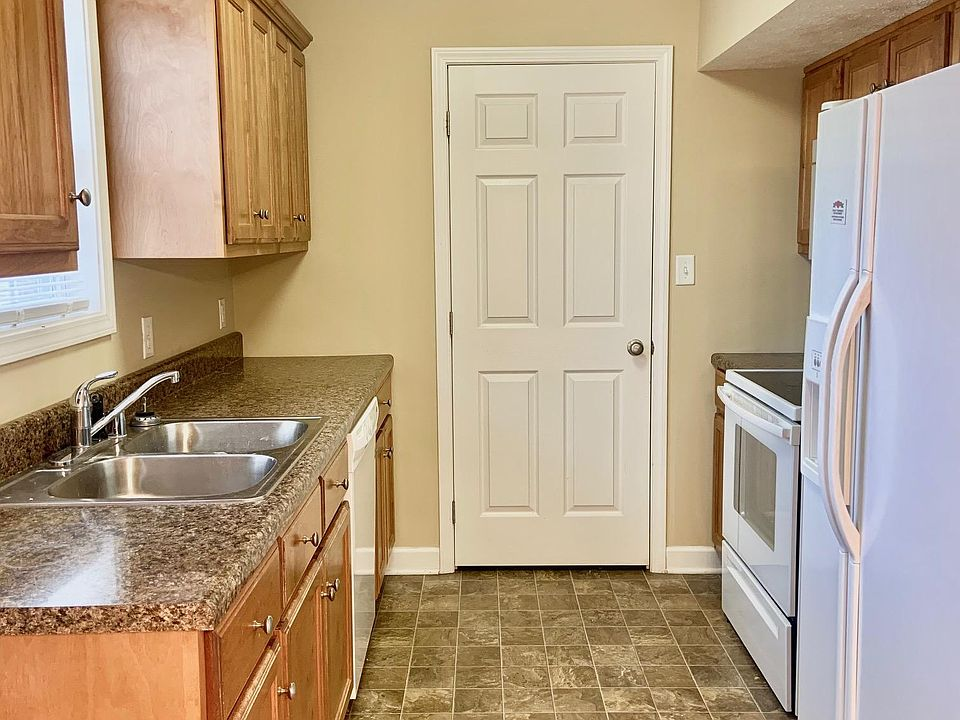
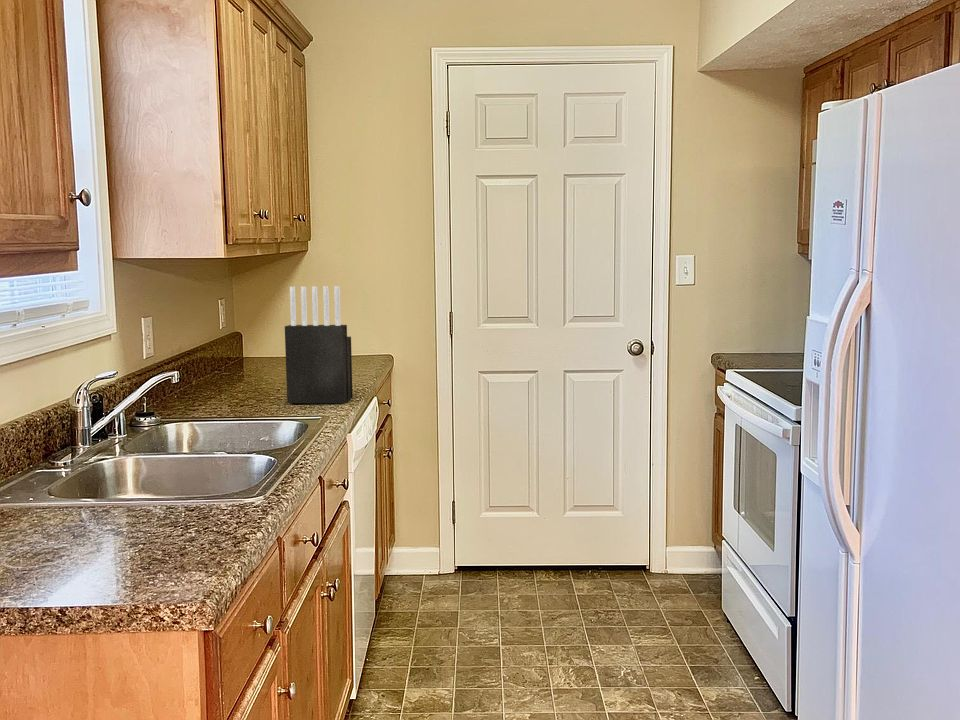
+ knife block [284,285,354,404]
